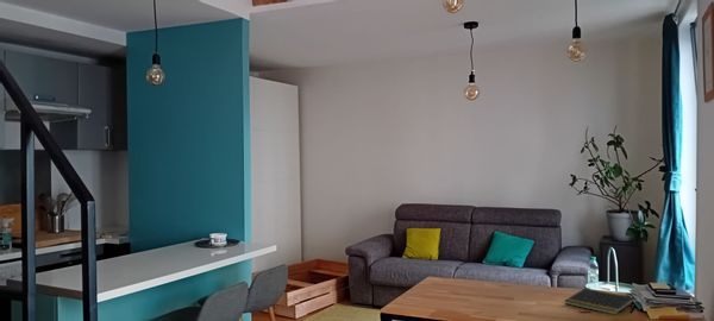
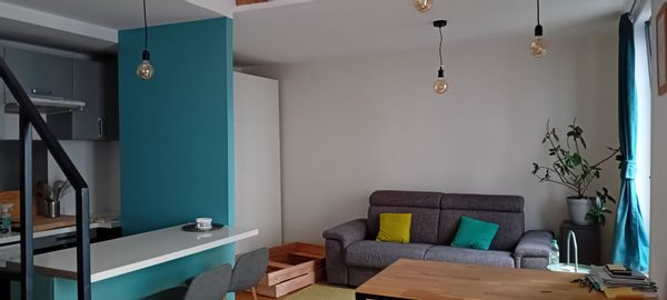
- notepad [564,287,637,316]
